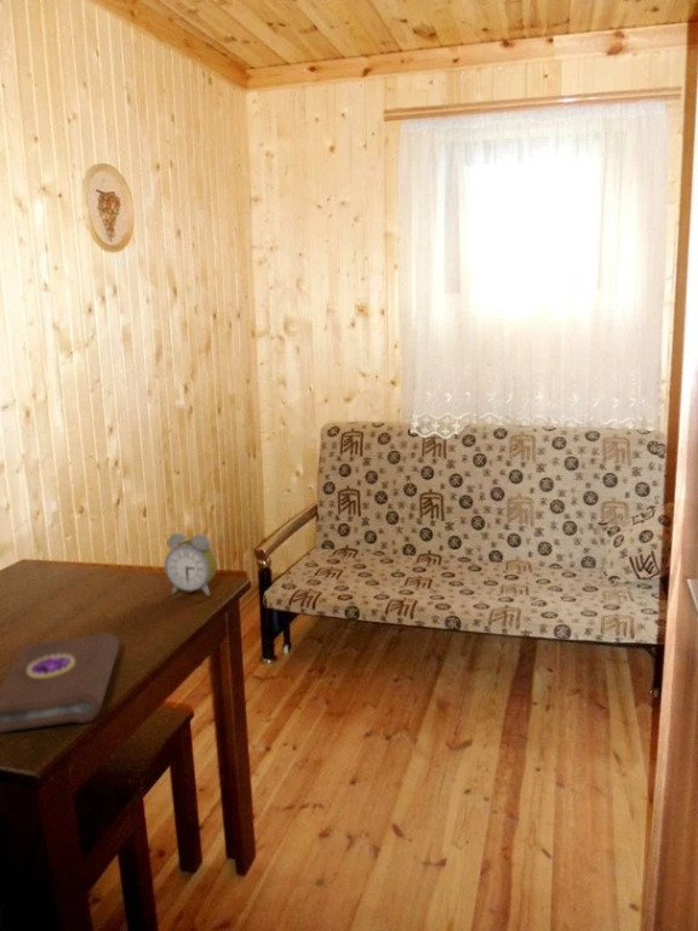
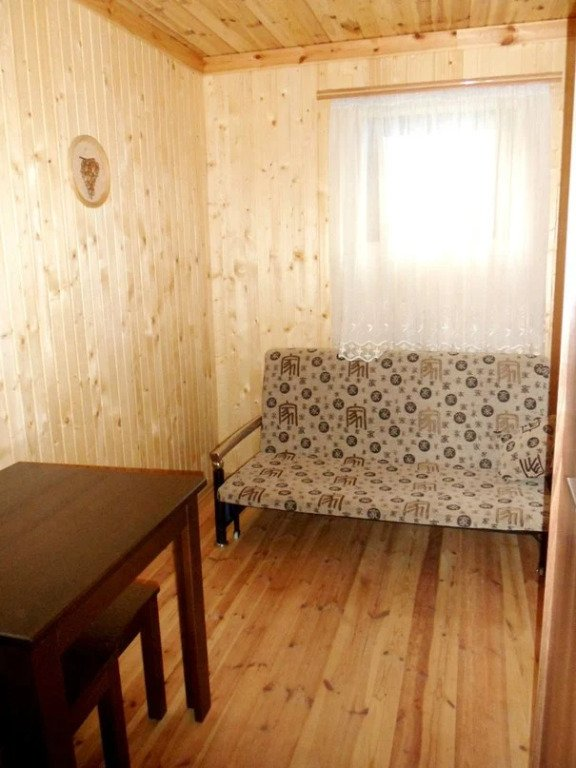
- alarm clock [164,532,218,598]
- book [0,630,121,735]
